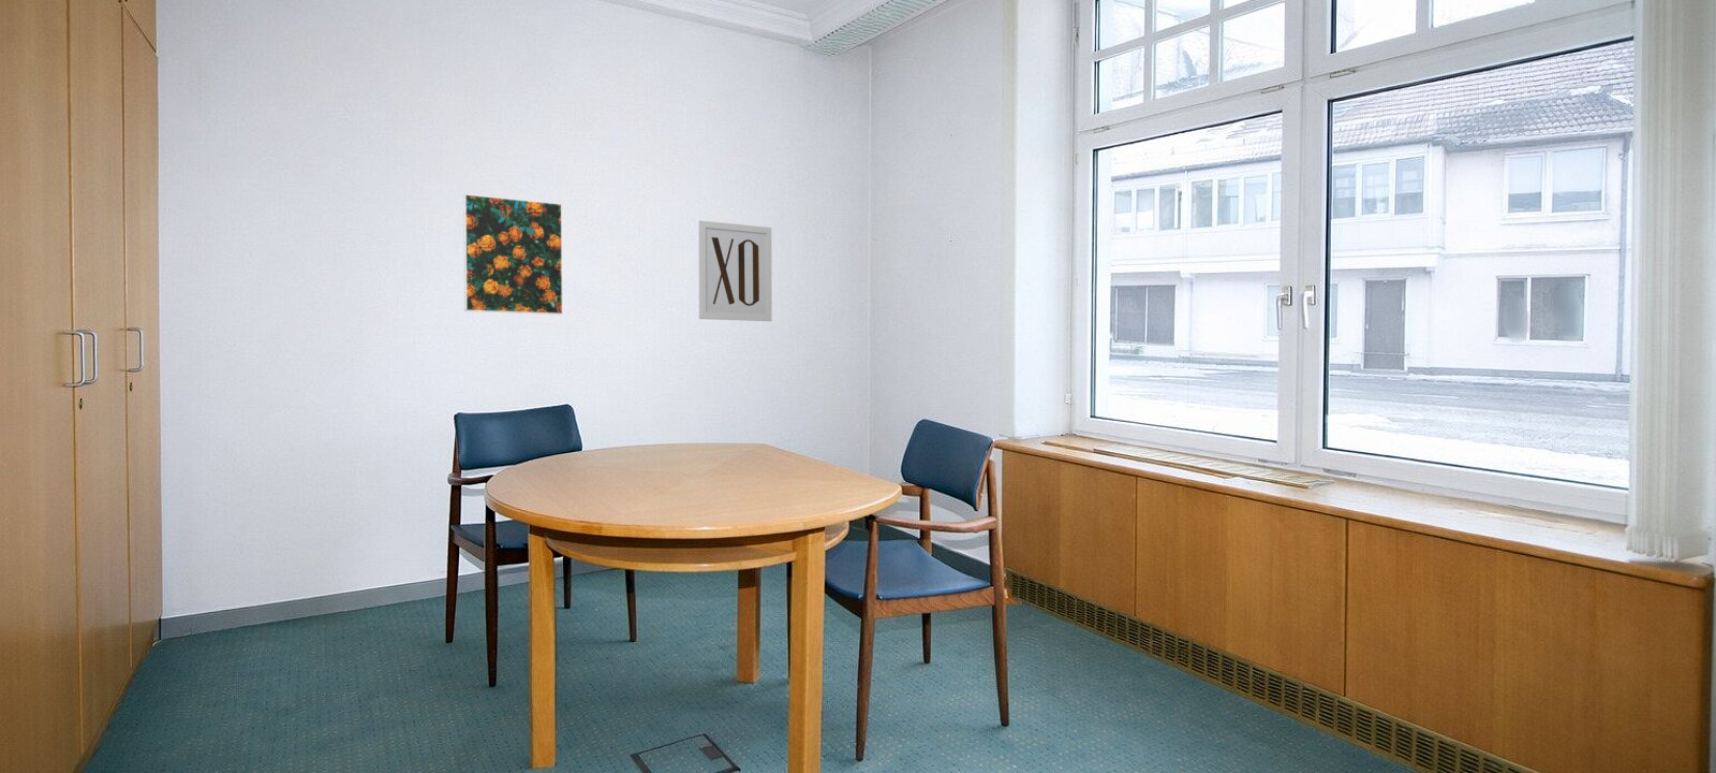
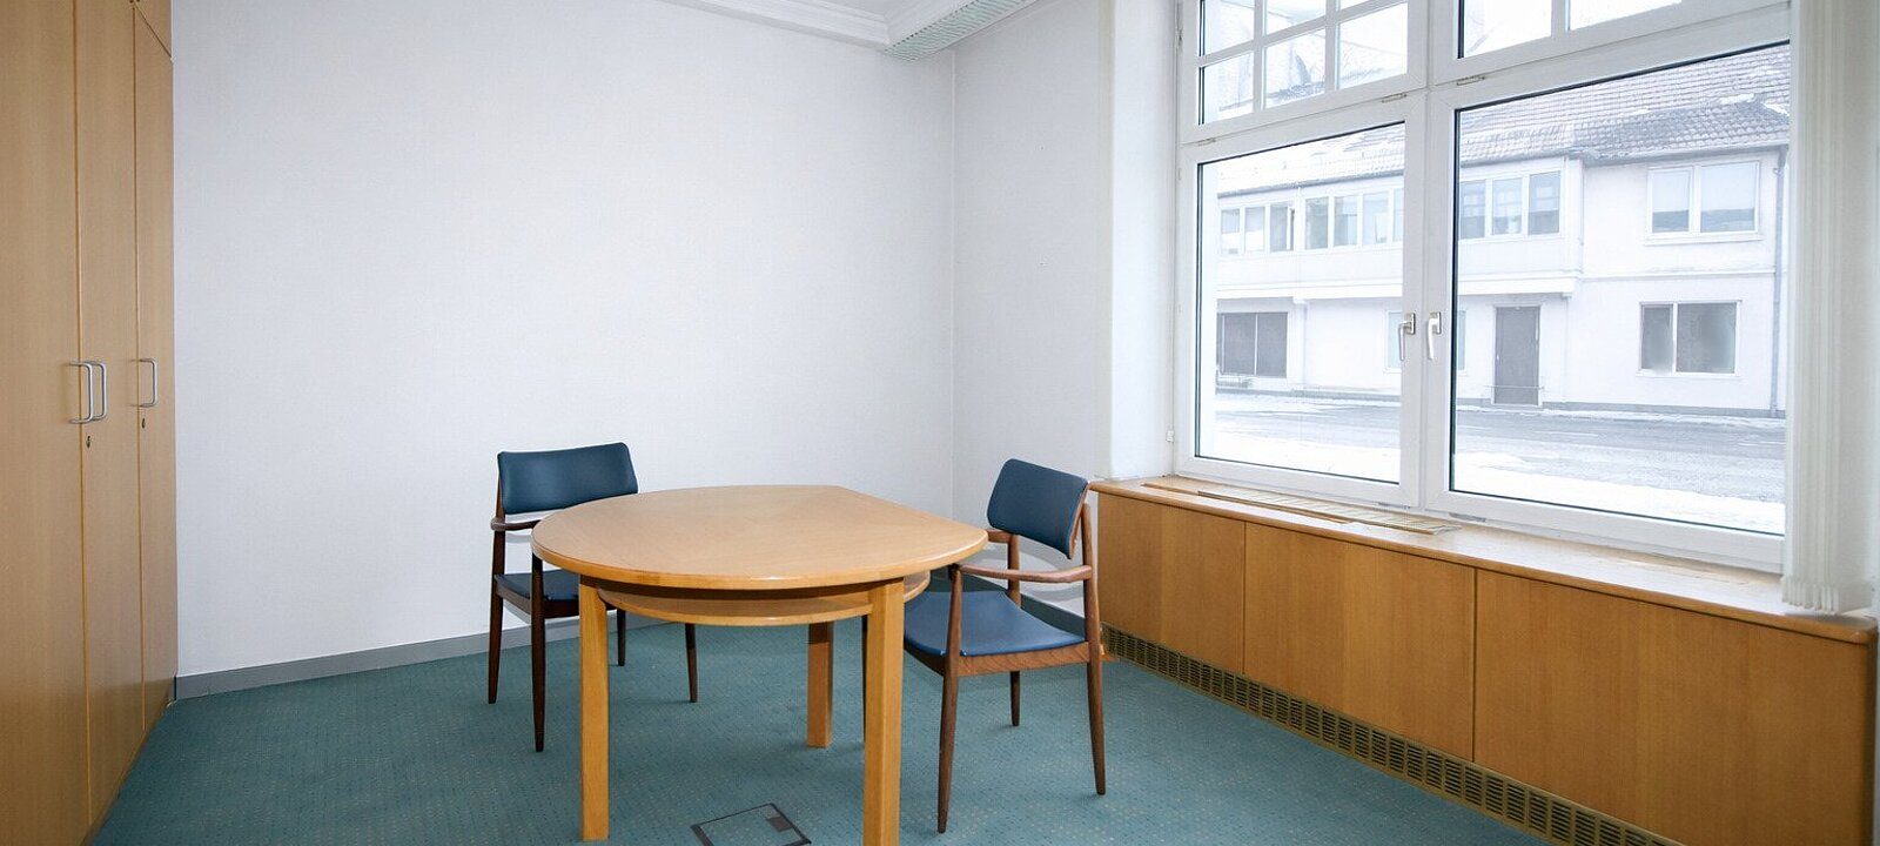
- wall art [698,220,774,322]
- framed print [462,193,564,315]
